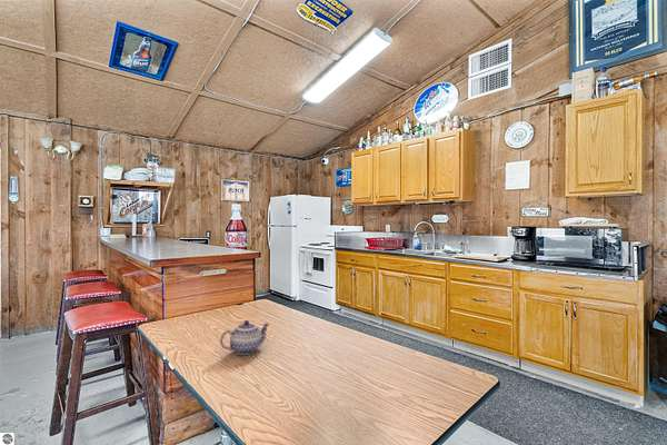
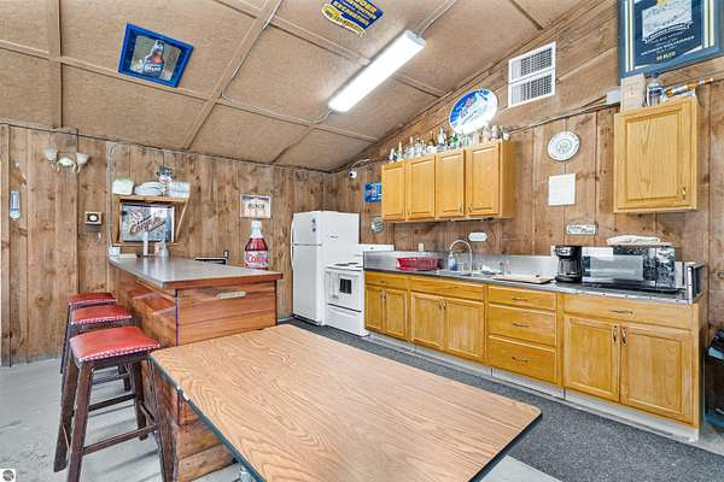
- teapot [219,319,271,356]
